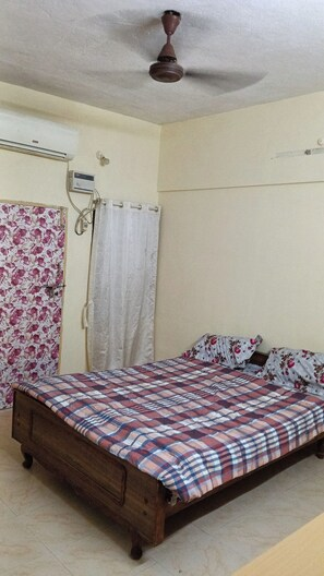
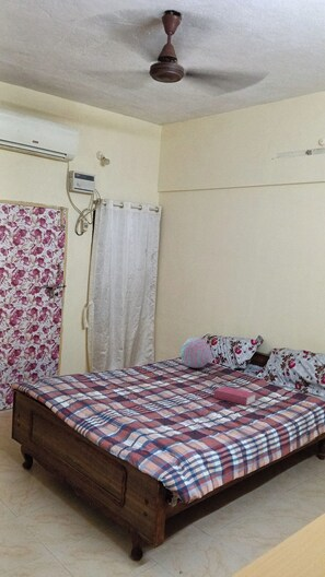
+ cushion [179,337,212,369]
+ book [212,386,257,407]
